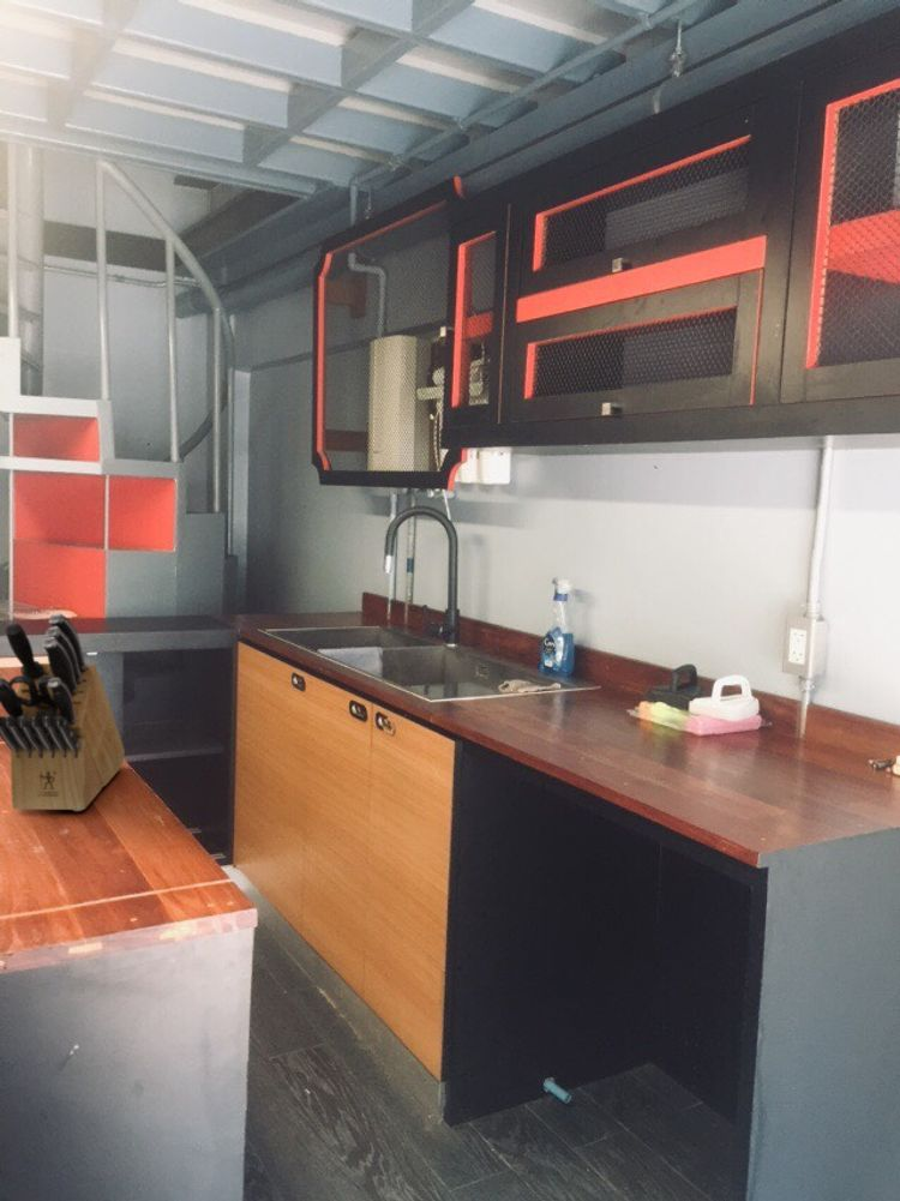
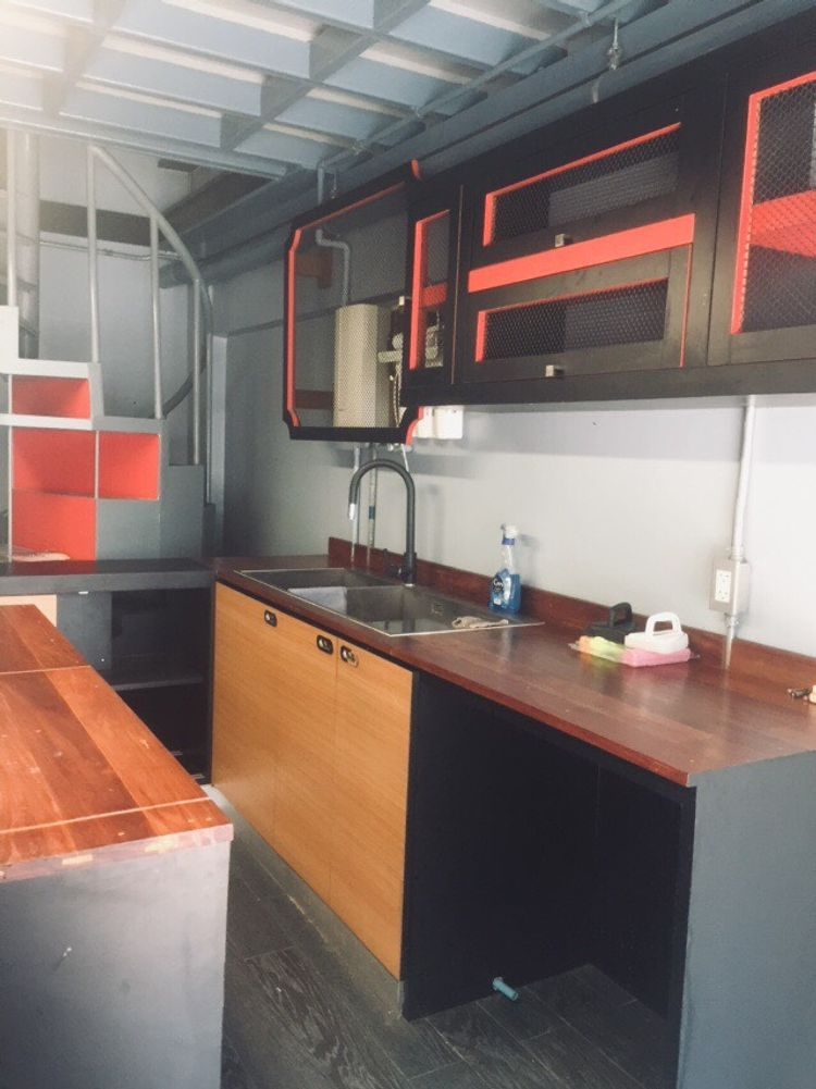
- knife block [0,612,126,812]
